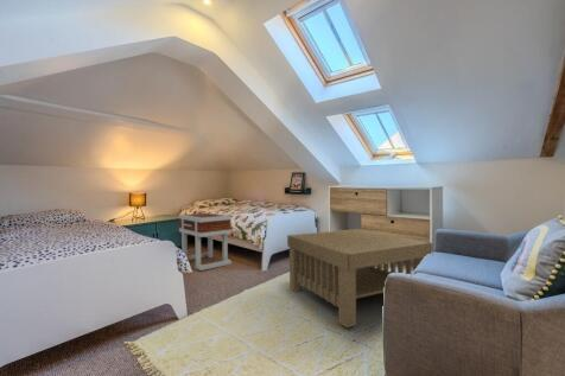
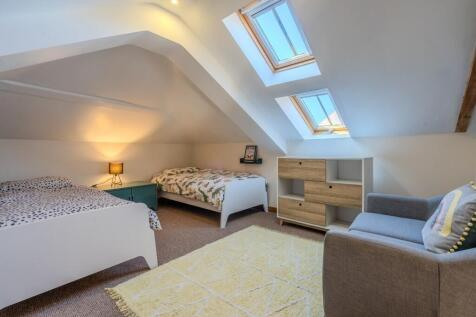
- side table [178,212,233,272]
- coffee table [286,228,433,329]
